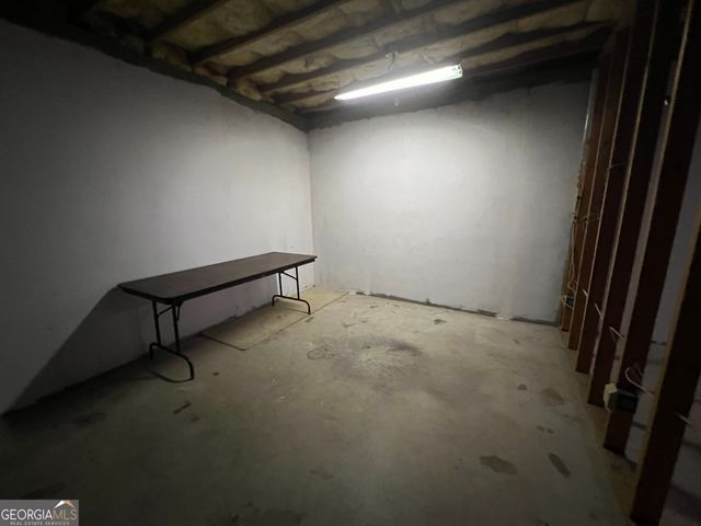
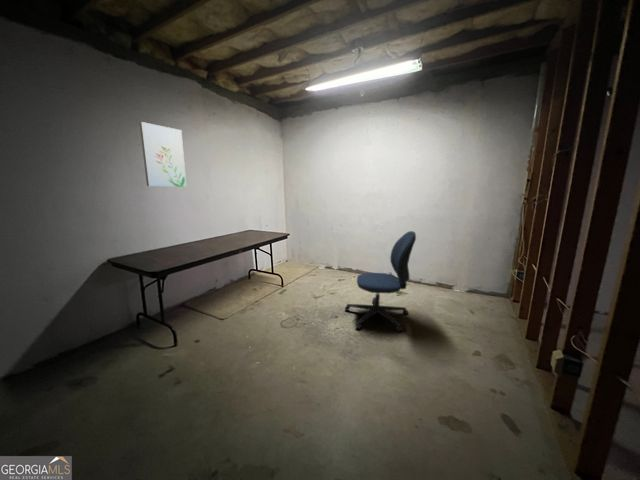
+ wall art [138,121,187,188]
+ office chair [344,230,417,332]
